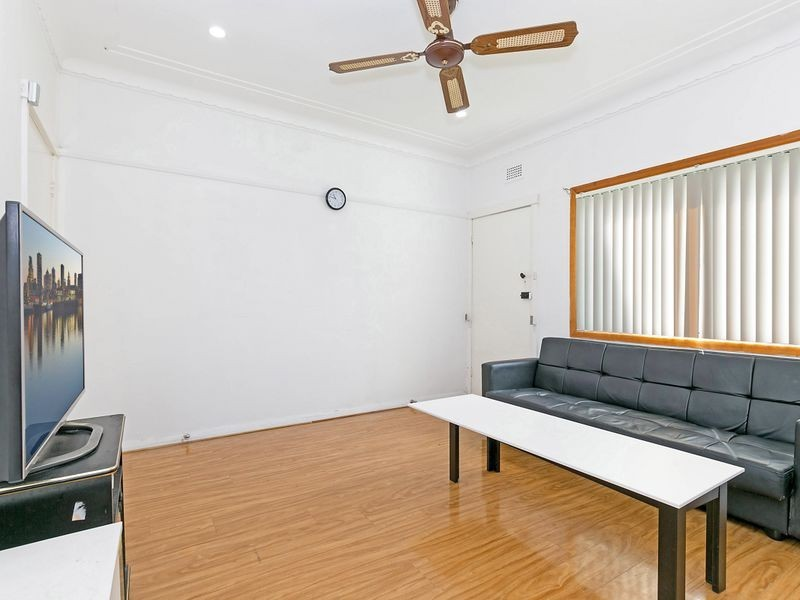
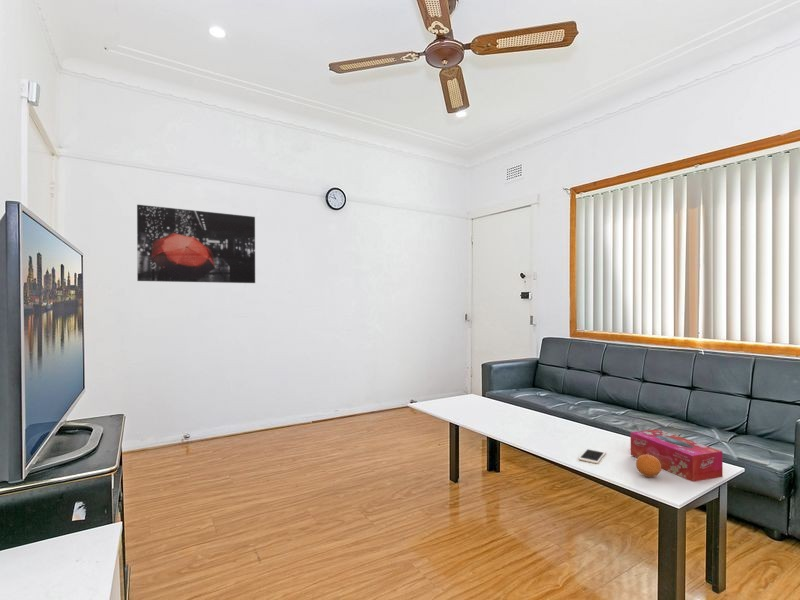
+ cell phone [578,447,607,465]
+ wall art [136,204,256,284]
+ fruit [635,454,662,478]
+ tissue box [630,428,724,483]
